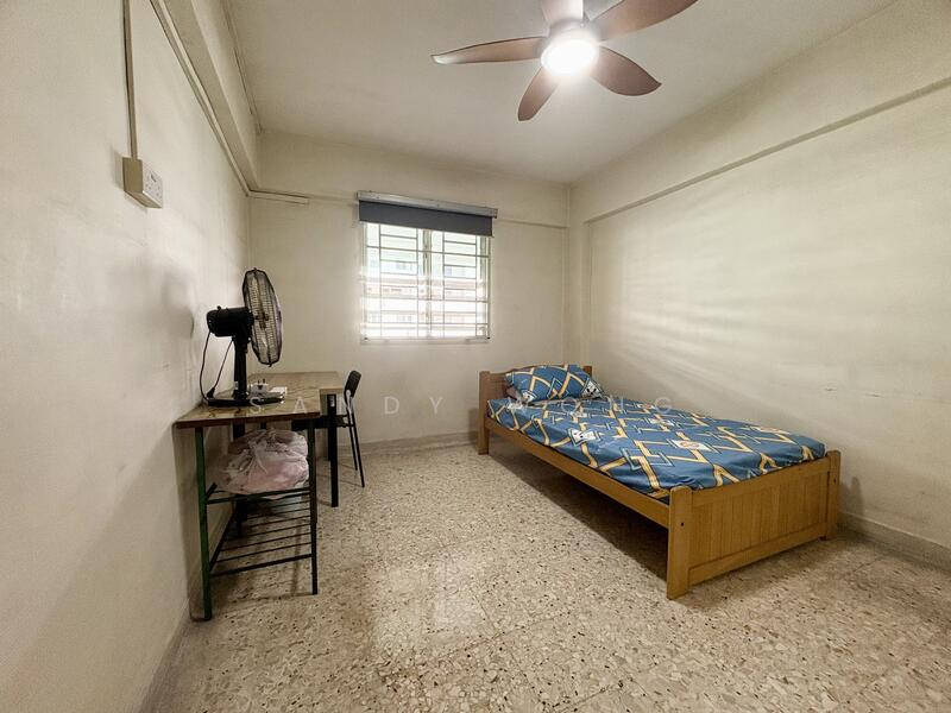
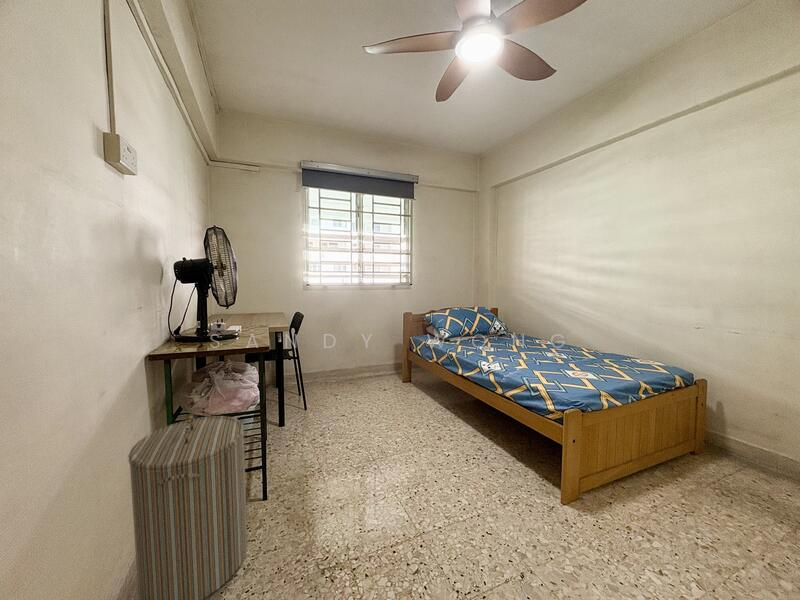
+ laundry hamper [127,414,249,600]
